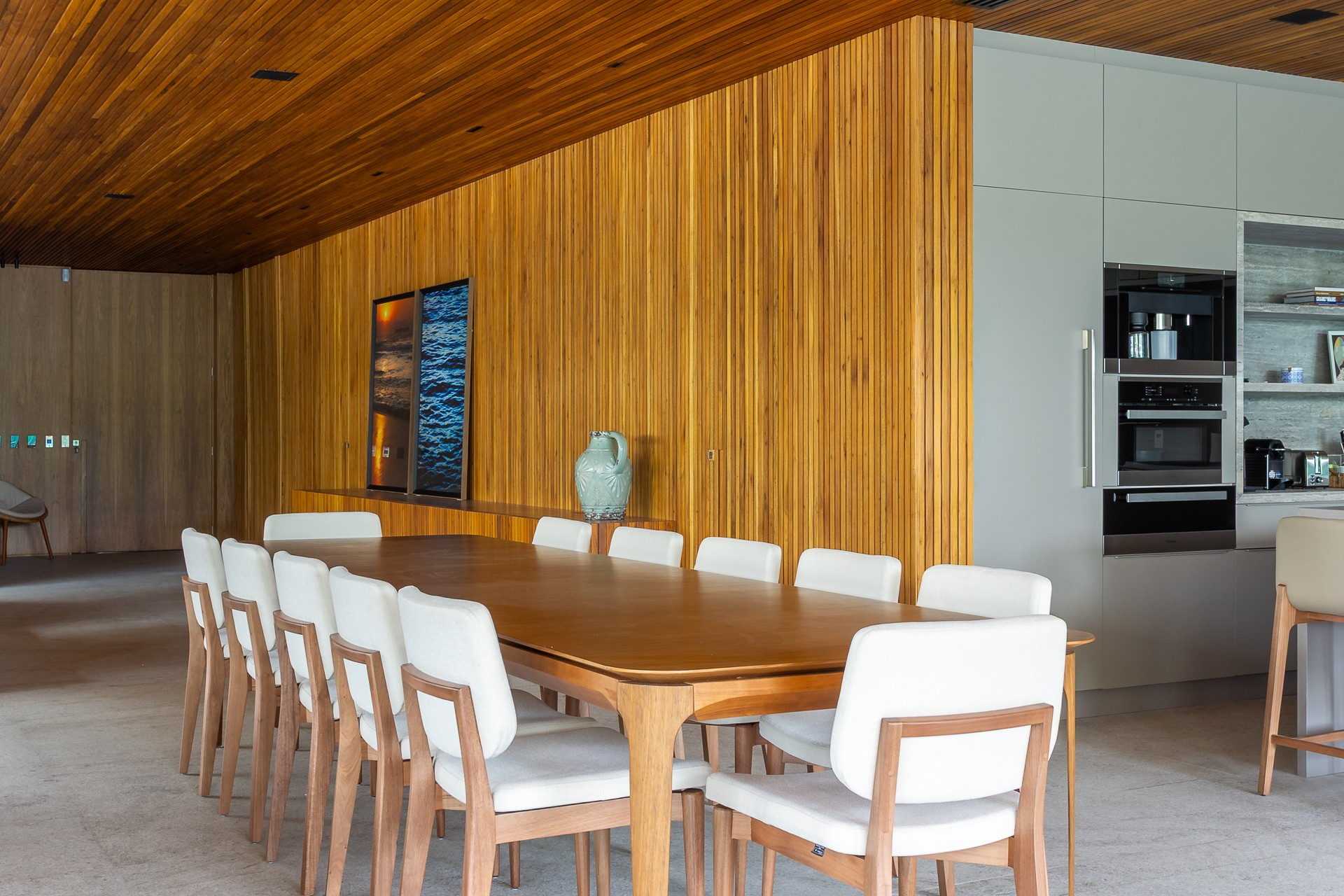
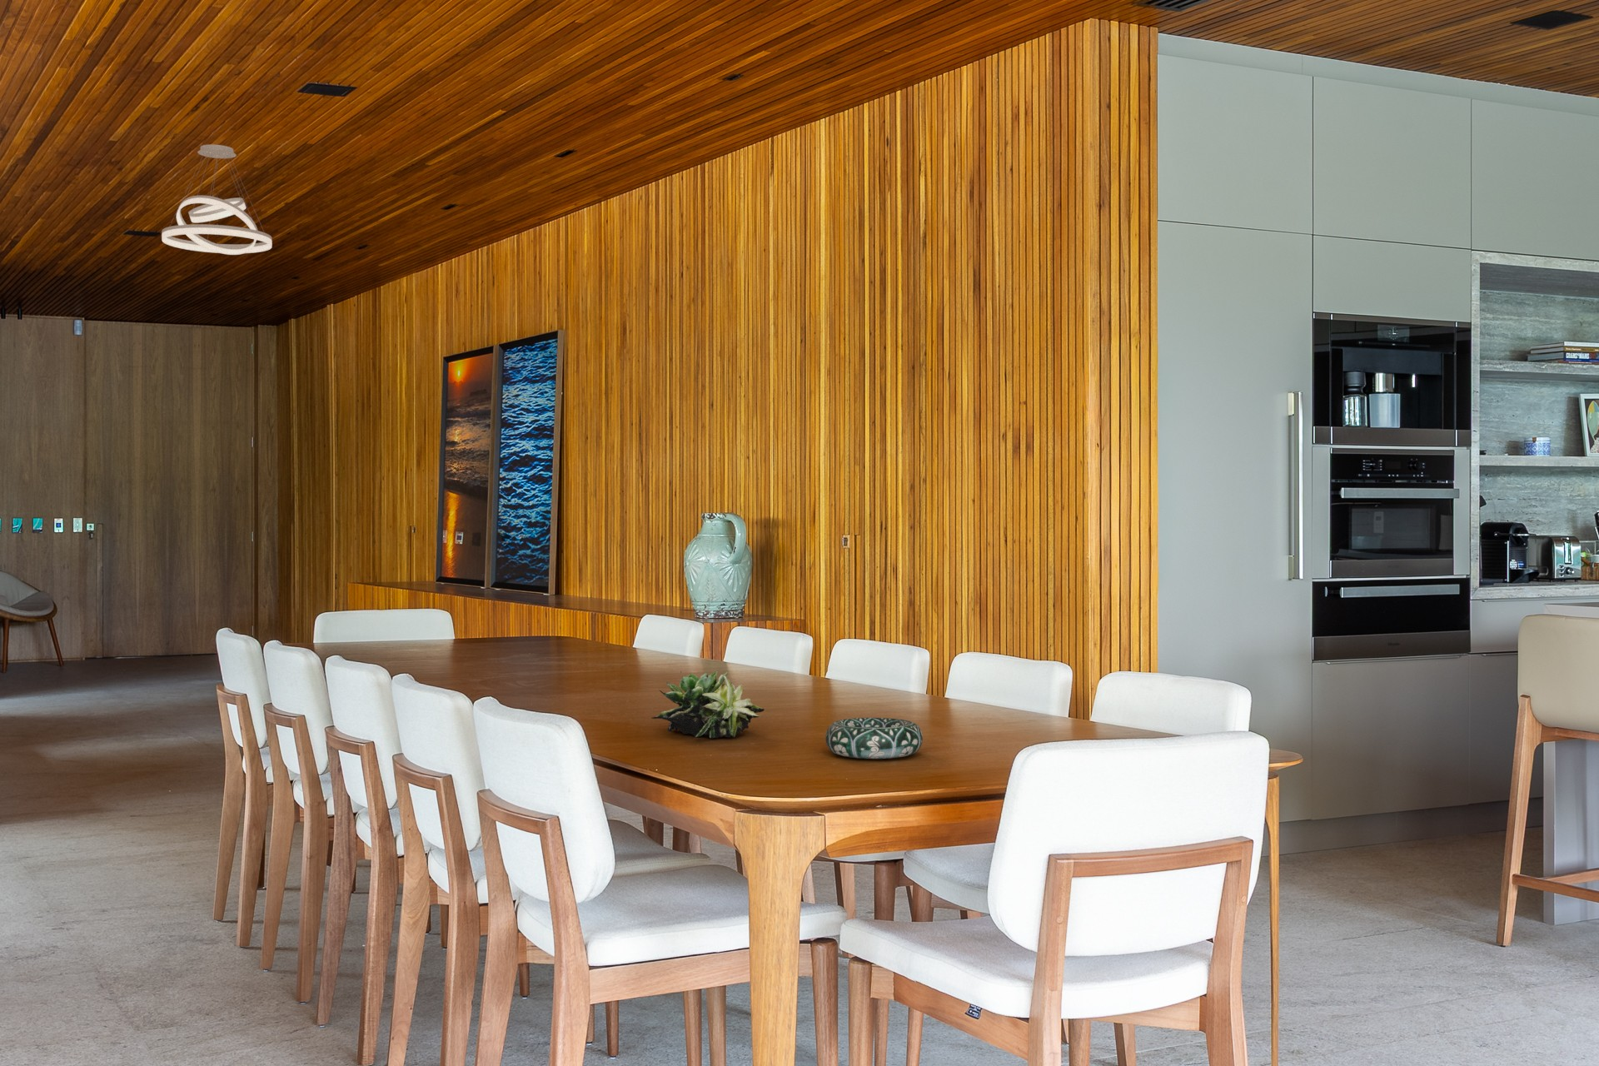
+ decorative bowl [824,717,923,759]
+ succulent plant [651,670,765,740]
+ pendant light [161,144,274,256]
